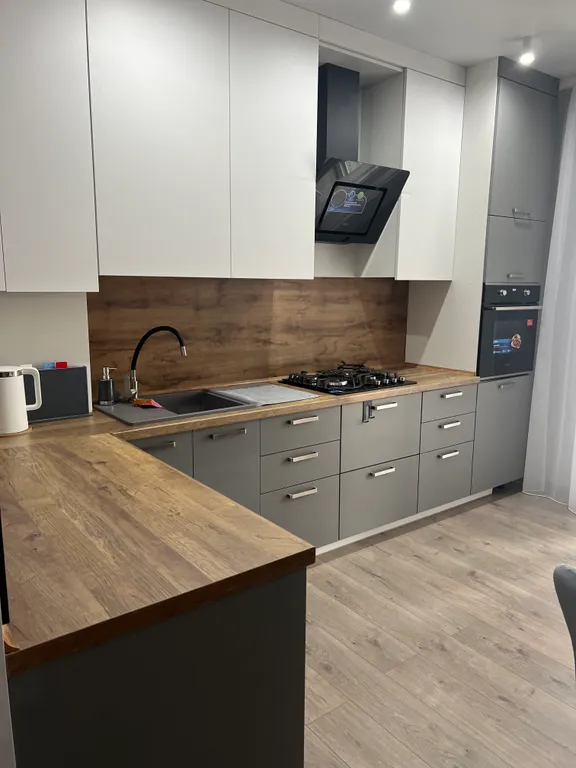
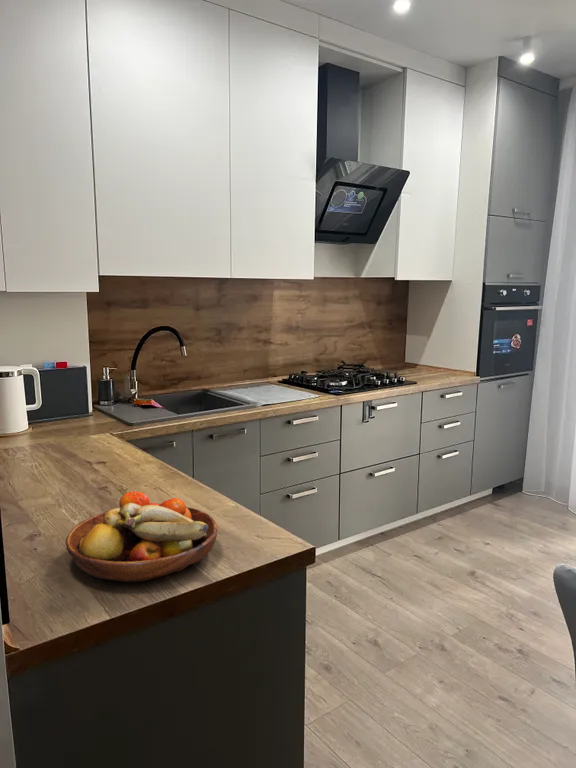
+ fruit bowl [65,490,218,584]
